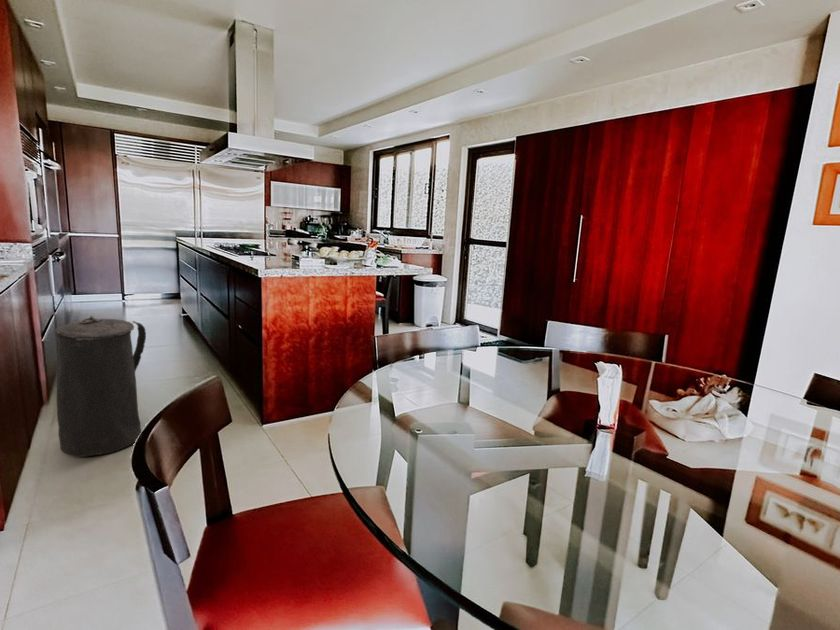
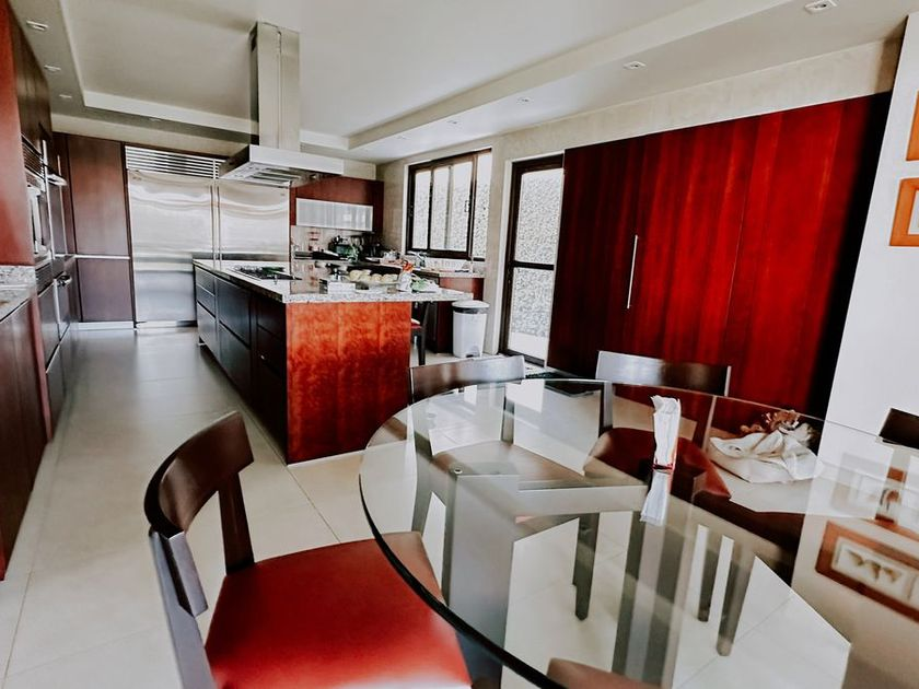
- trash can [54,315,147,458]
